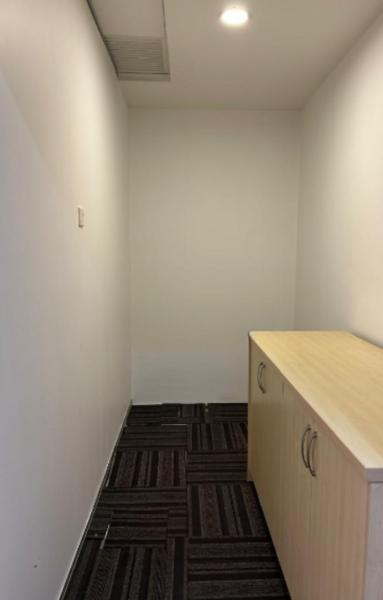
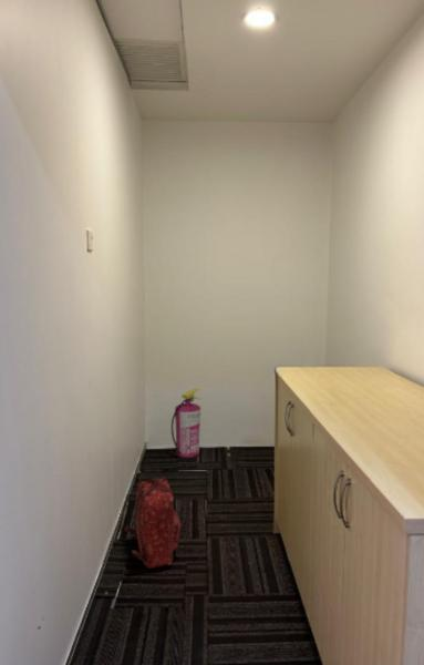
+ backpack [124,477,182,570]
+ fire extinguisher [170,387,203,459]
